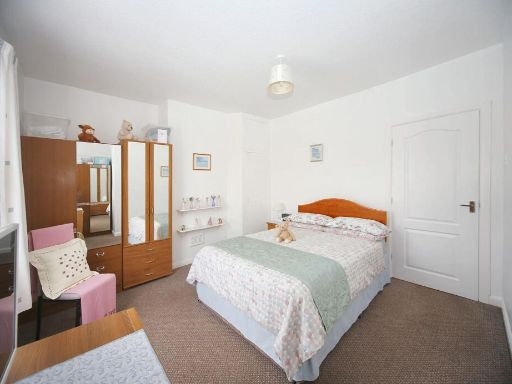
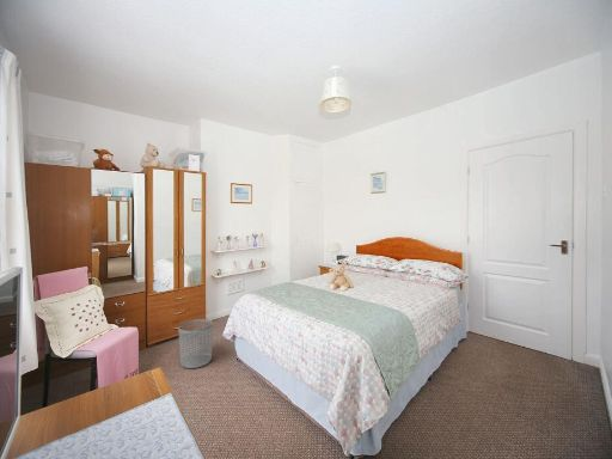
+ waste bin [177,318,214,369]
